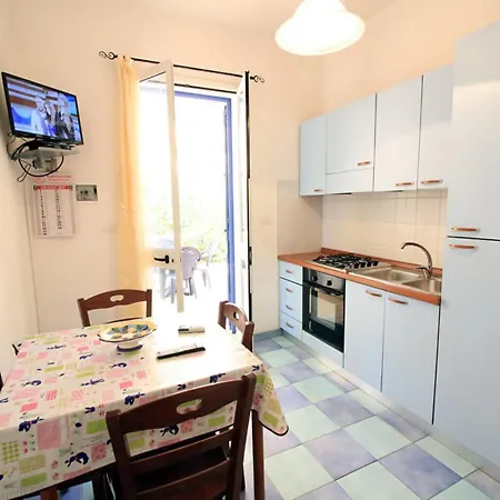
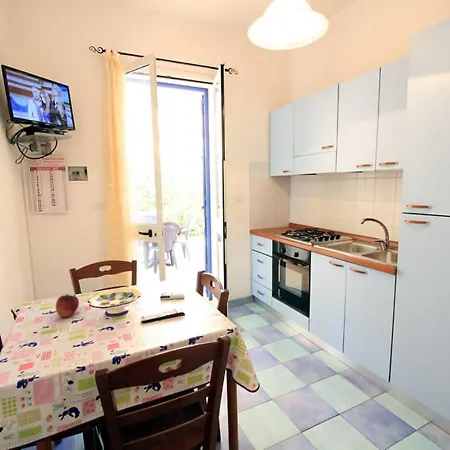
+ fruit [55,293,80,318]
